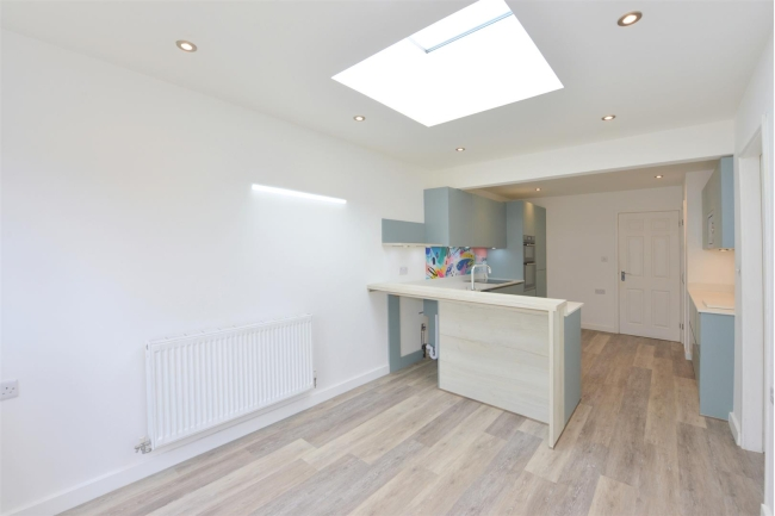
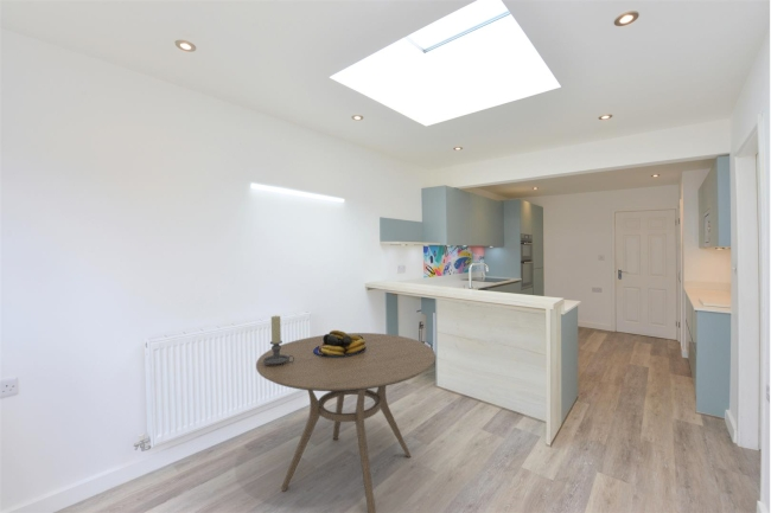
+ candle holder [263,314,294,365]
+ dining table [255,332,437,513]
+ fruit bowl [313,329,367,357]
